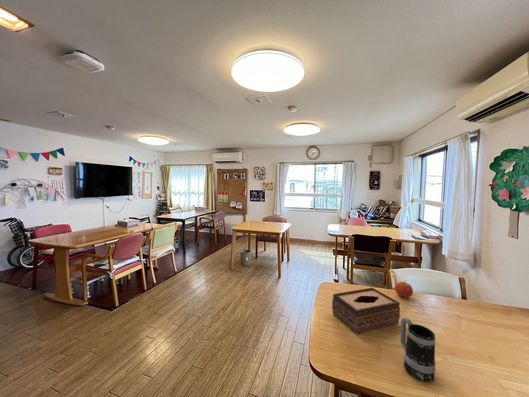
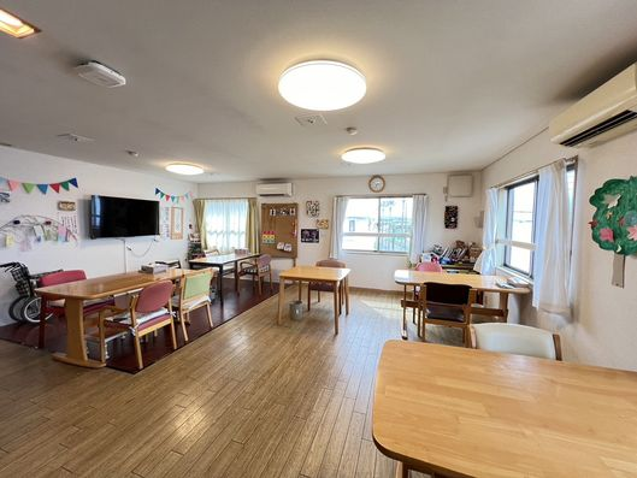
- tissue box [331,287,401,335]
- apple [394,281,414,299]
- mug [399,317,436,383]
